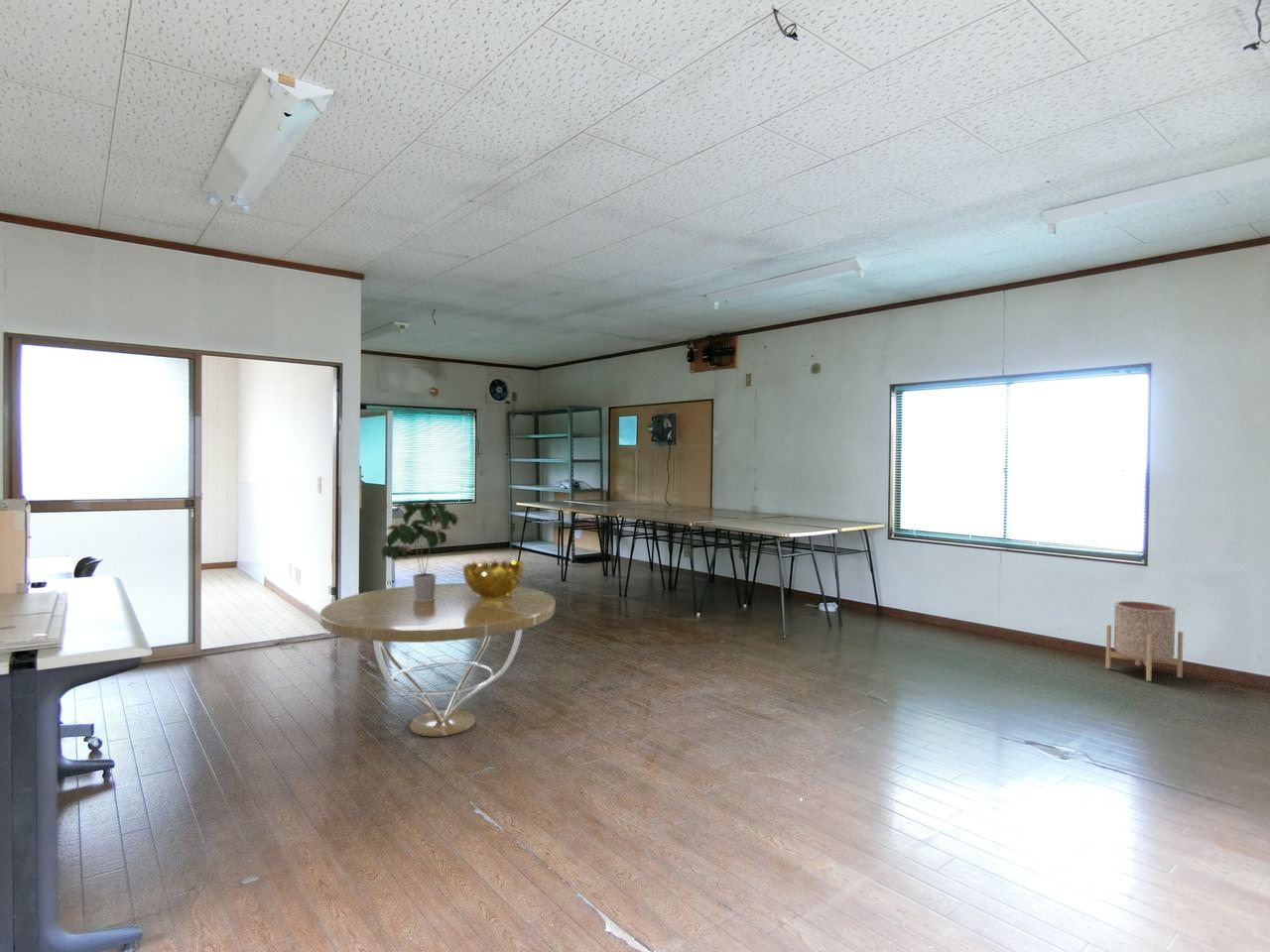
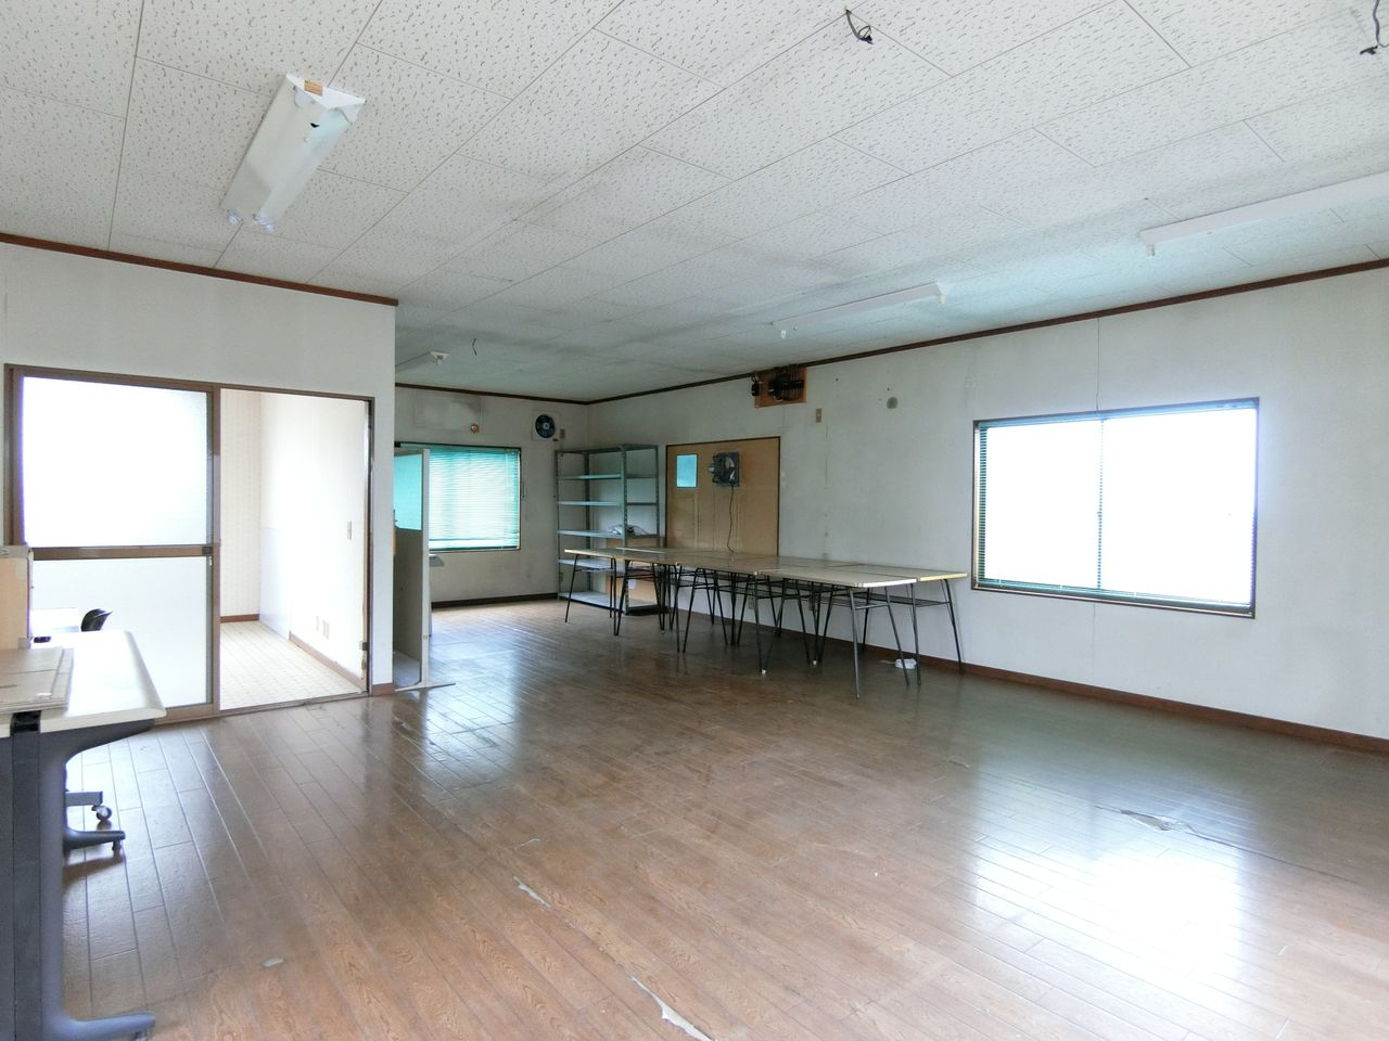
- coffee table [319,582,557,738]
- potted plant [381,499,459,601]
- decorative bowl [461,558,525,602]
- planter [1104,600,1184,682]
